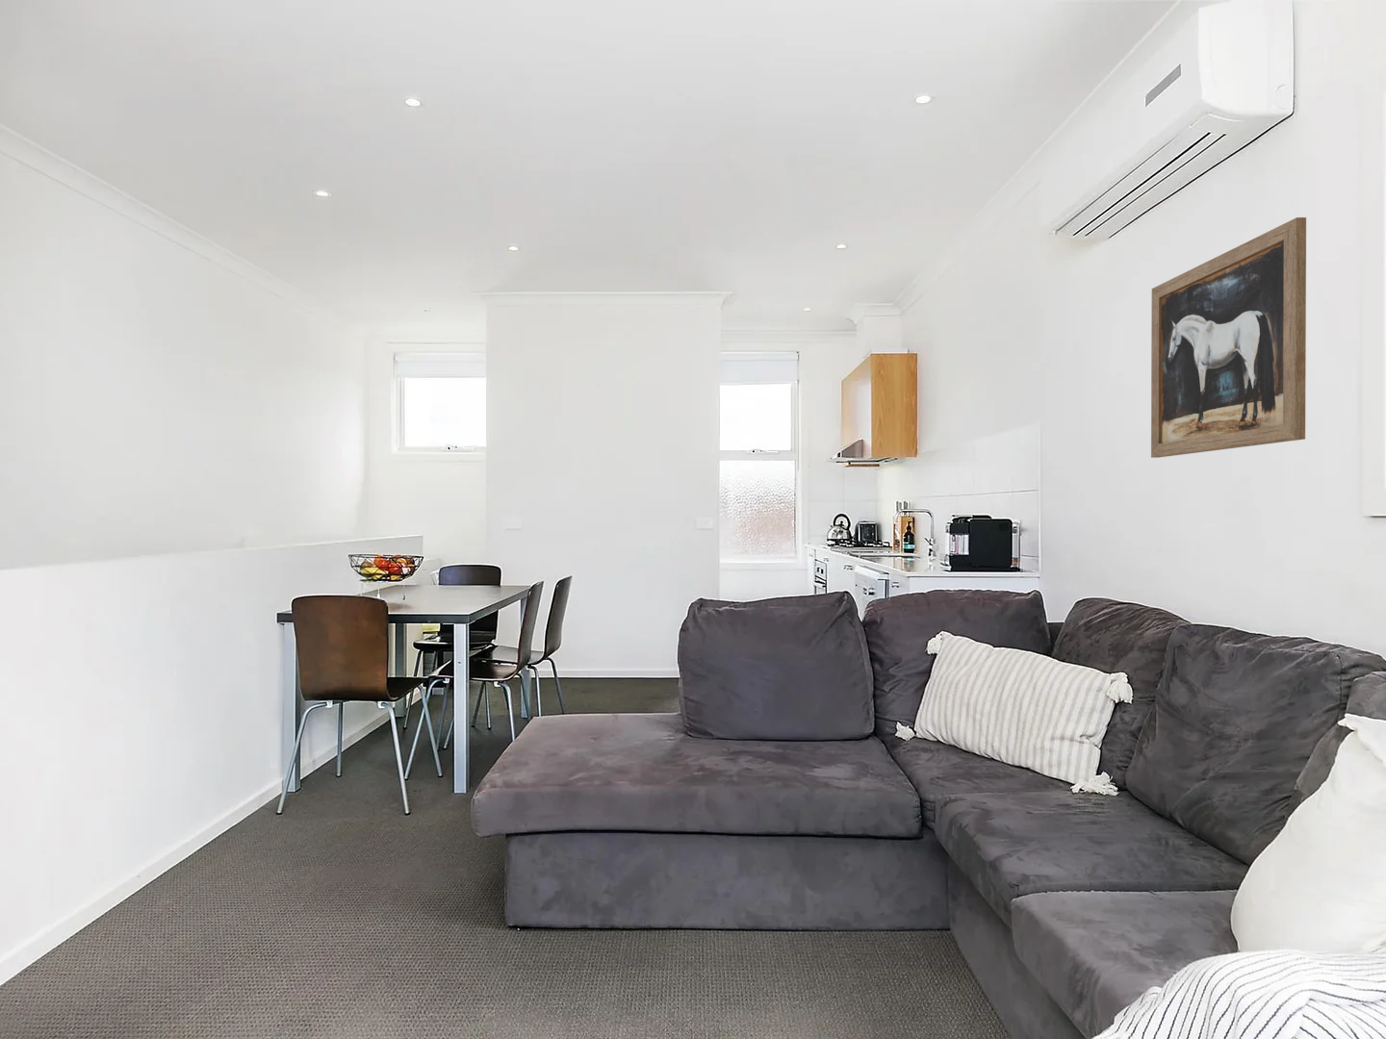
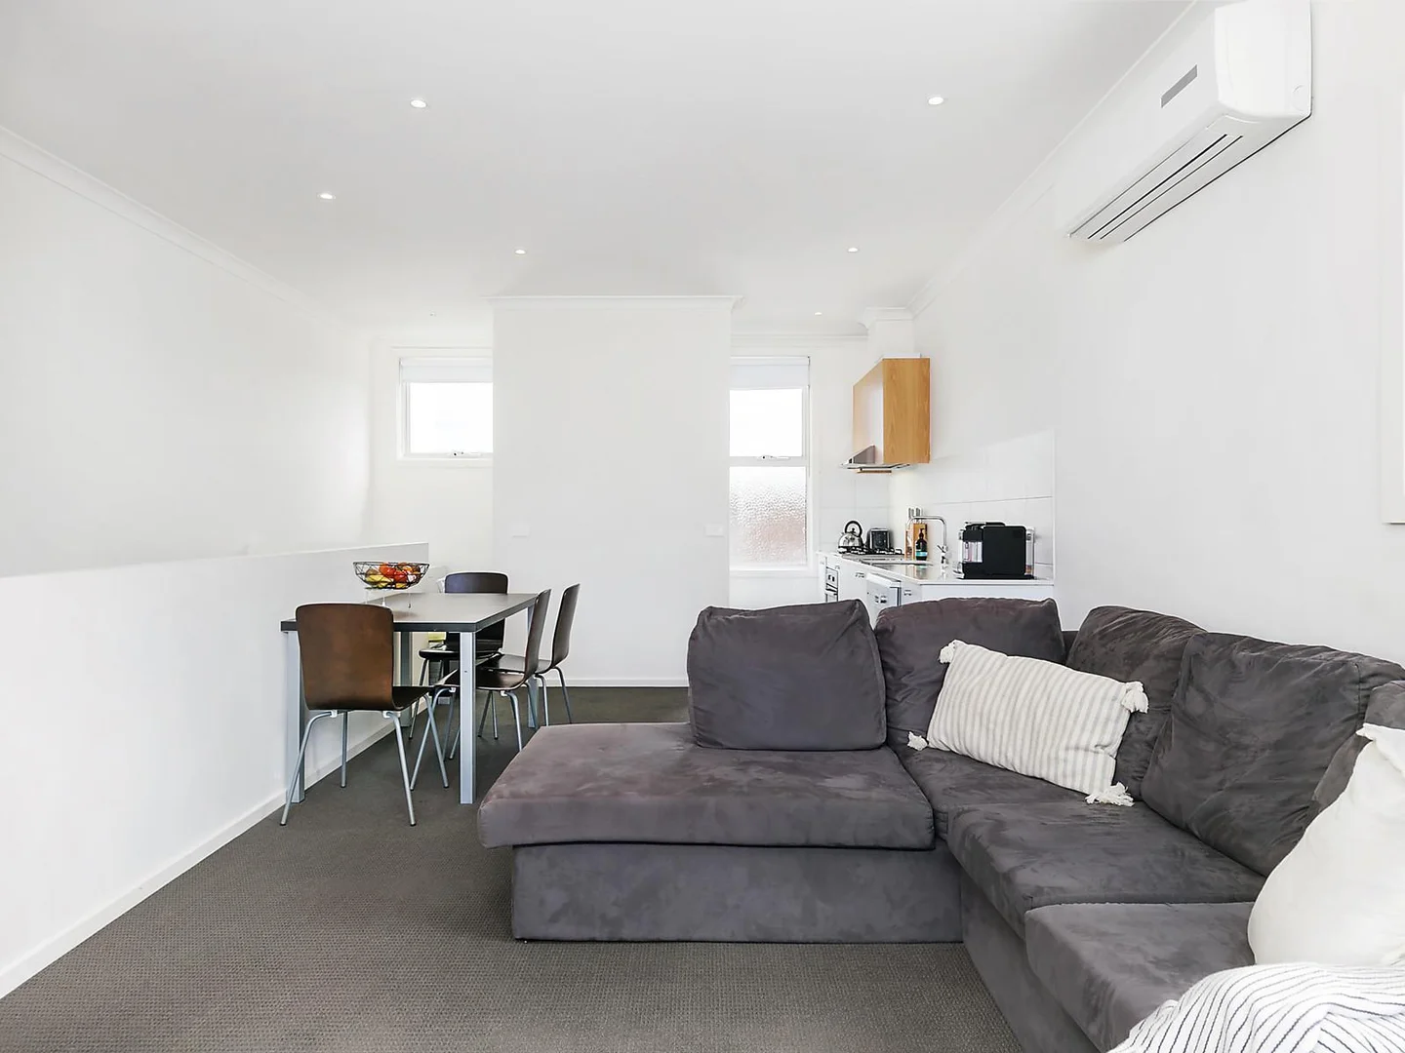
- wall art [1150,216,1307,458]
